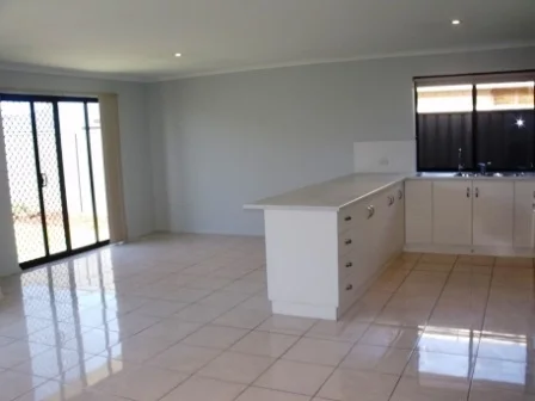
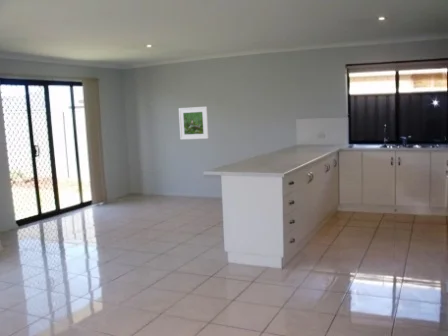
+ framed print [178,105,210,141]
